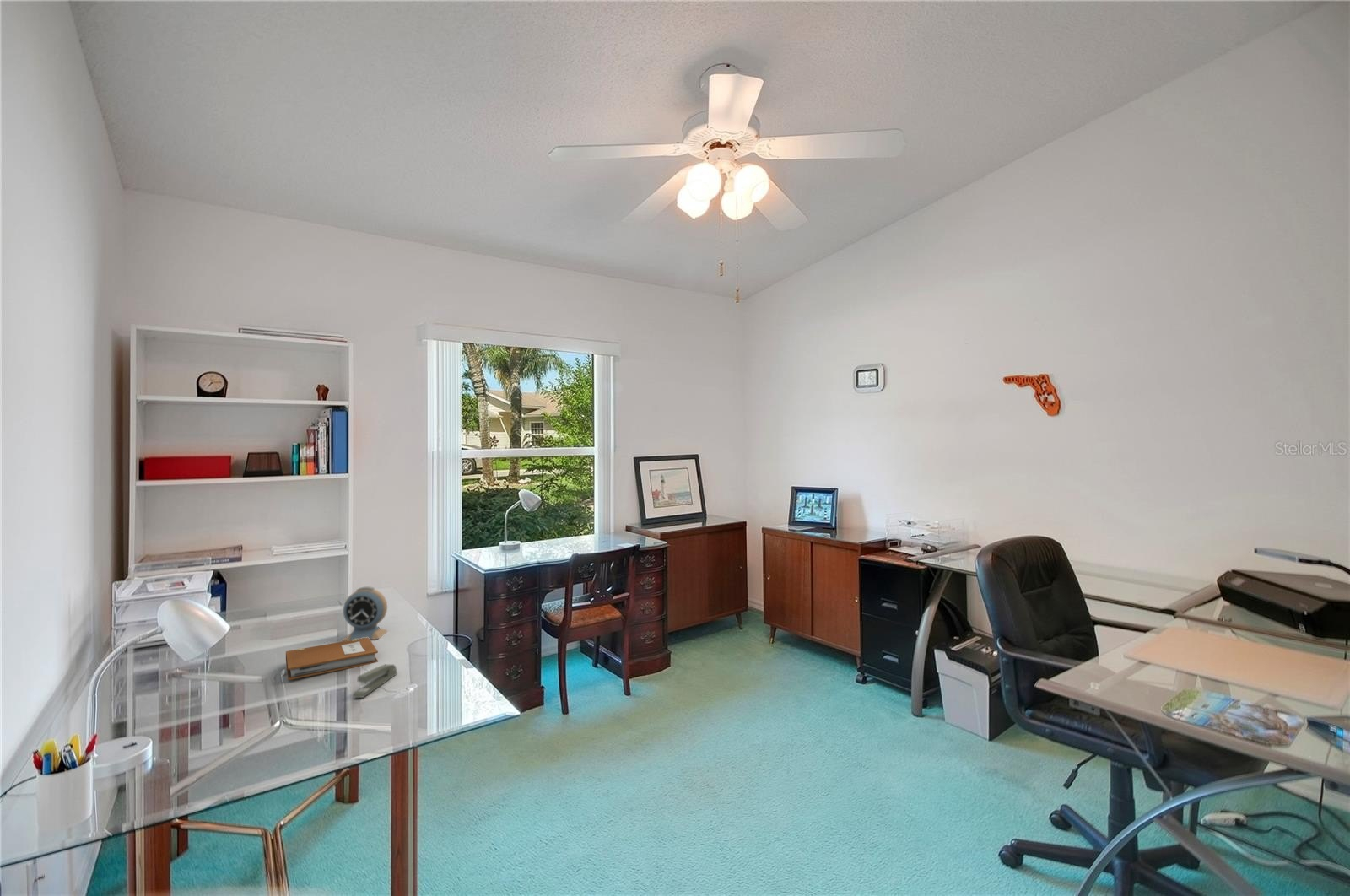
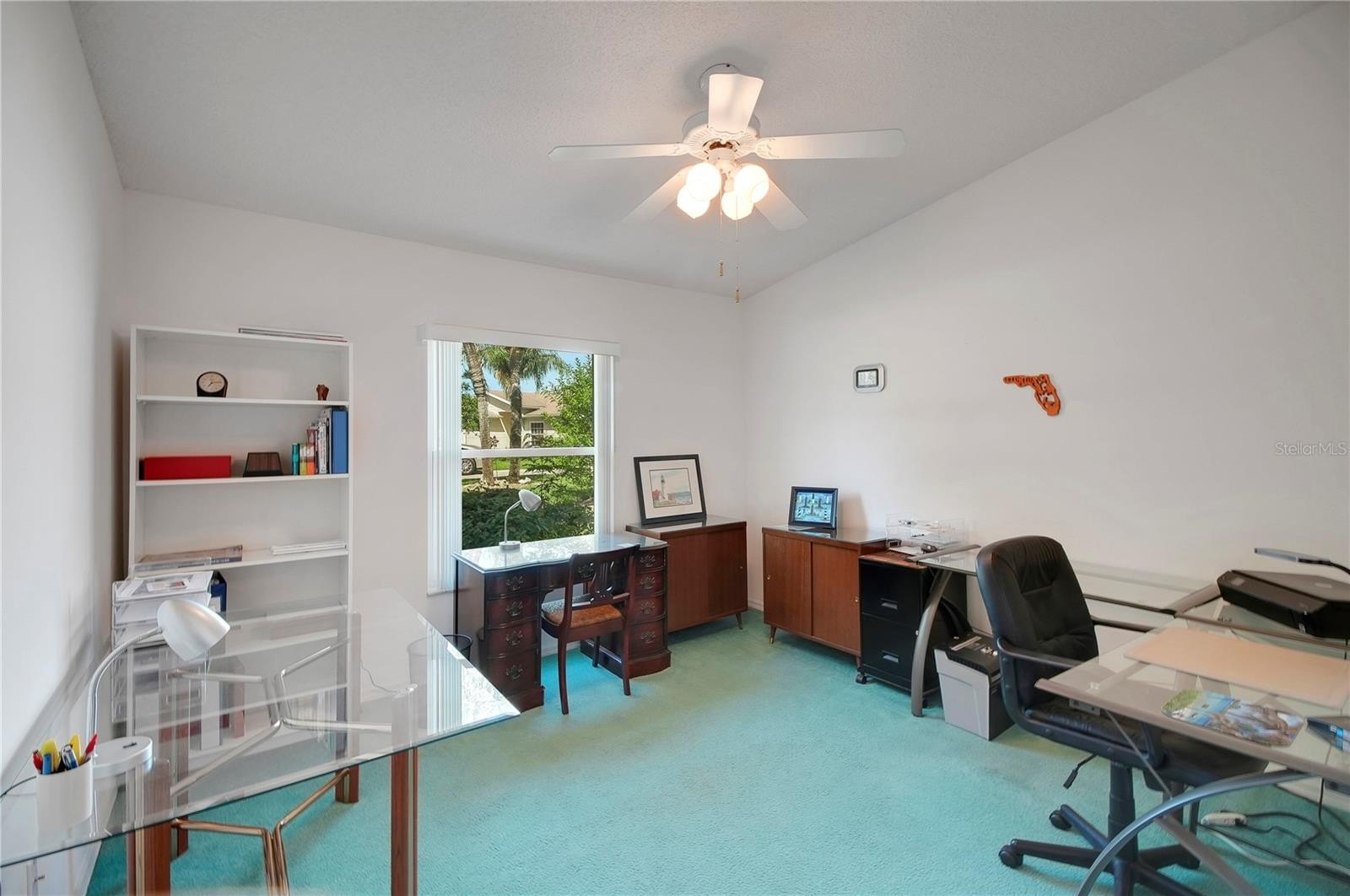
- alarm clock [341,586,389,641]
- notebook [285,637,379,681]
- stapler [352,664,398,699]
